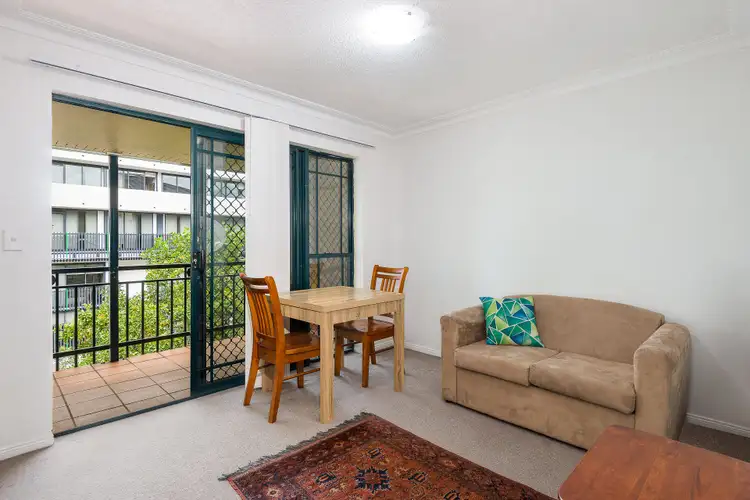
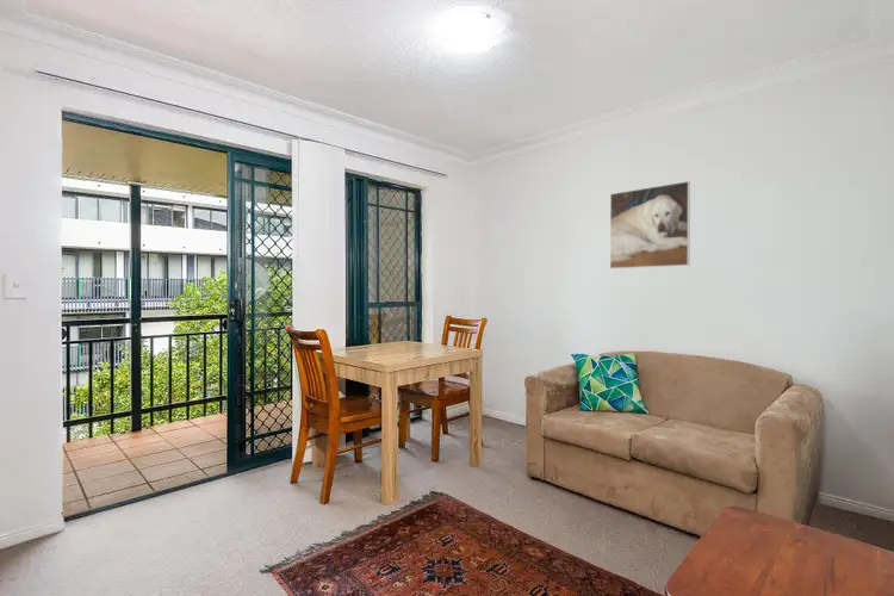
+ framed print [609,180,691,269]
